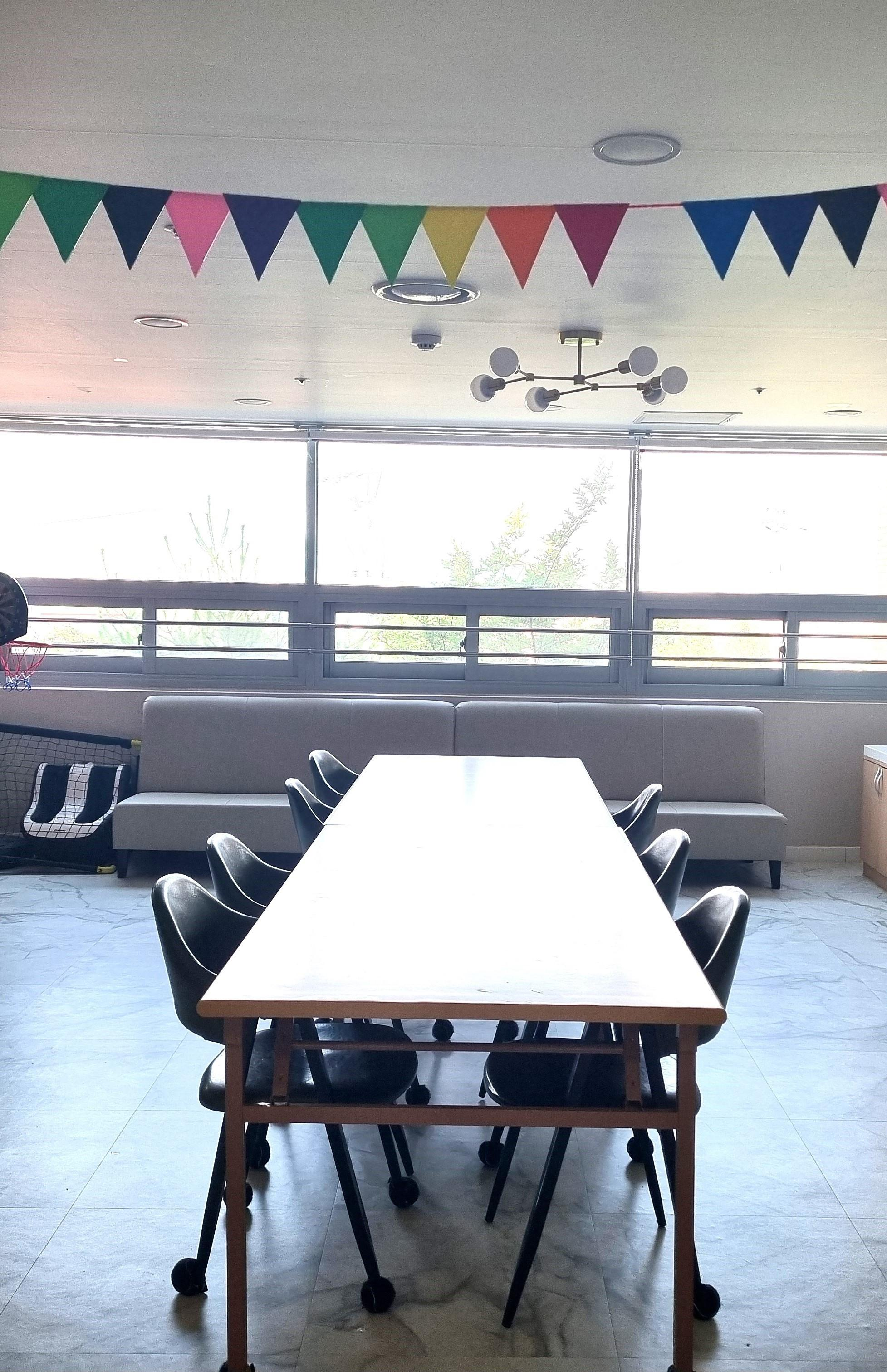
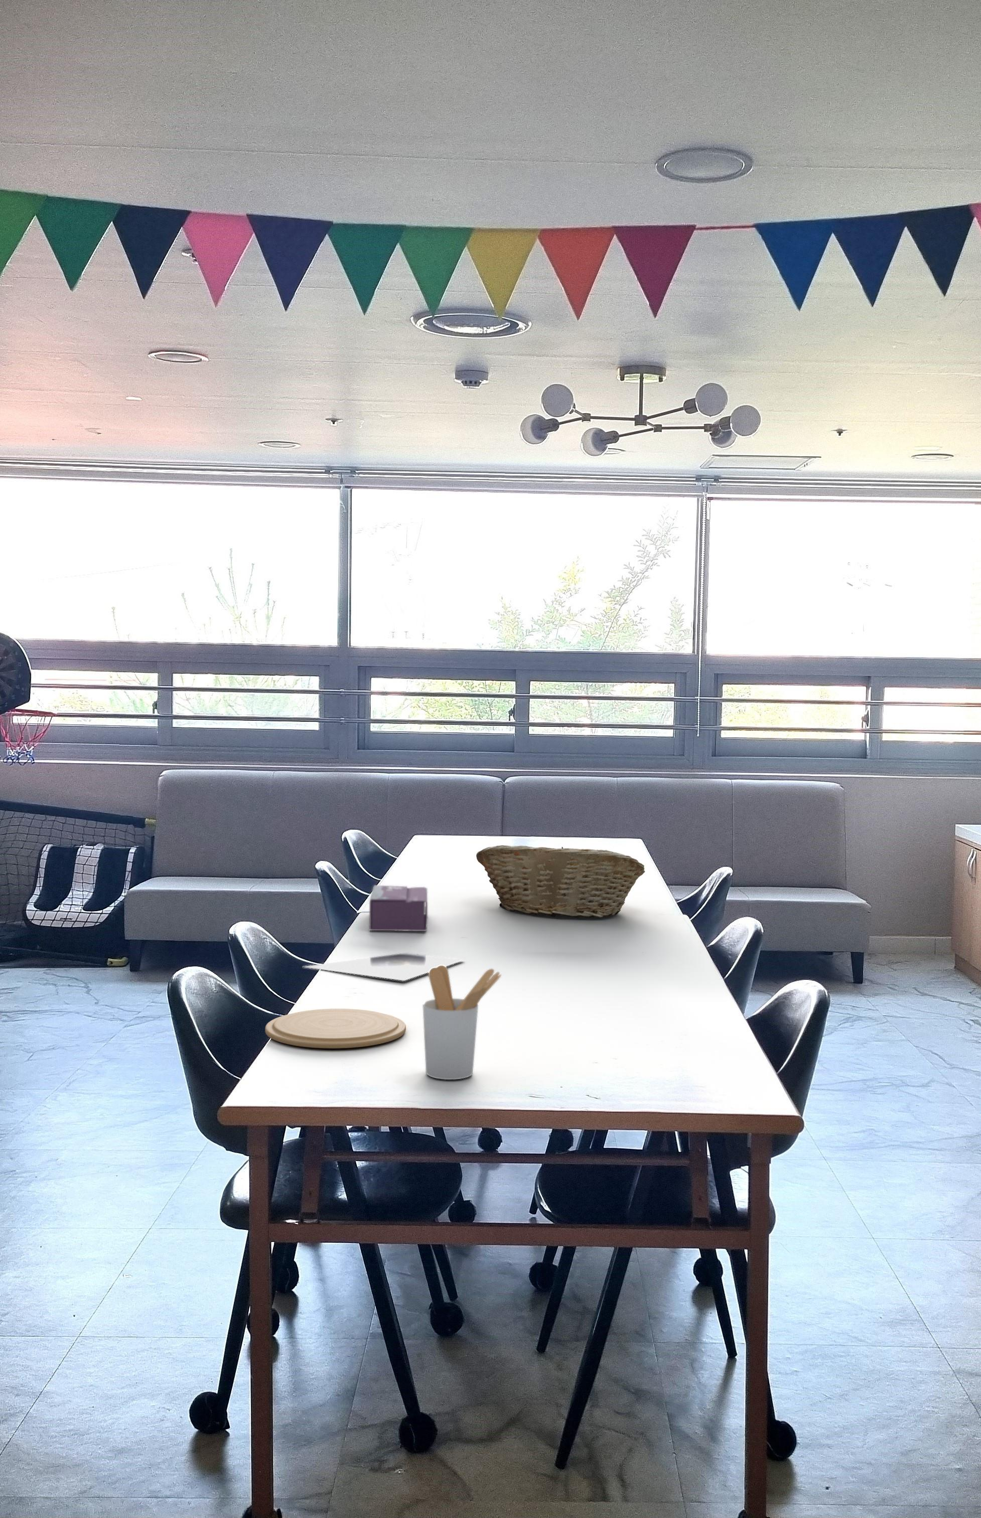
+ utensil holder [422,965,502,1080]
+ plate [303,953,466,981]
+ plate [264,1008,407,1049]
+ fruit basket [476,845,646,918]
+ tissue box [368,884,428,932]
